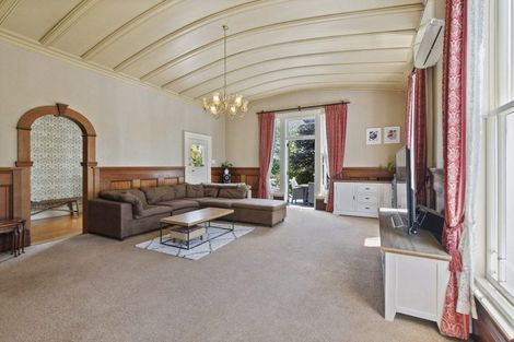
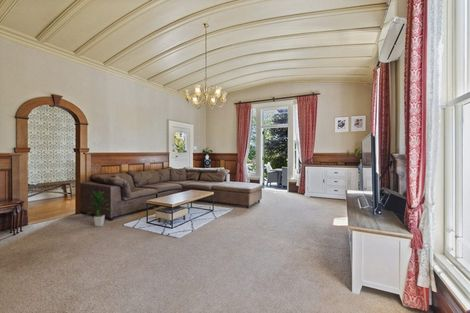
+ indoor plant [83,189,113,227]
